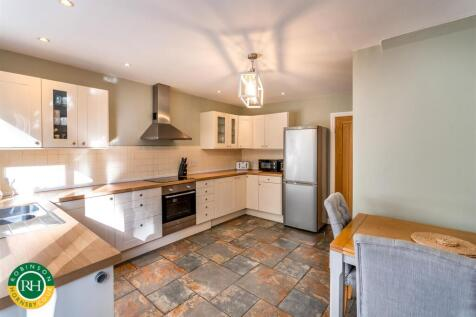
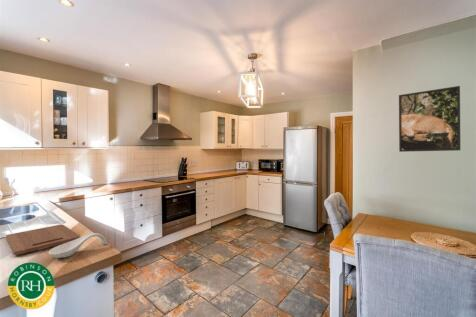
+ spoon rest [48,232,108,259]
+ cutting board [5,223,81,256]
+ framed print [398,85,461,153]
